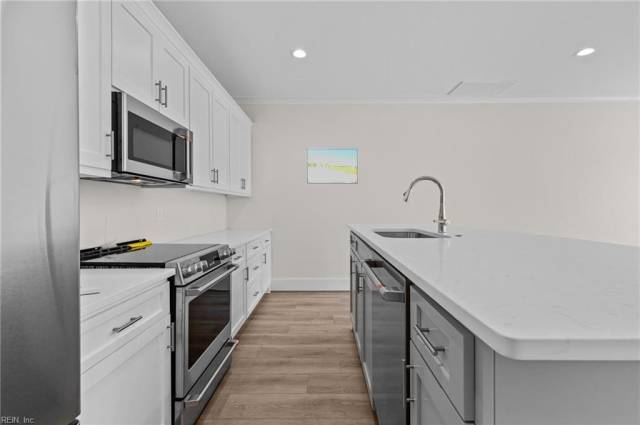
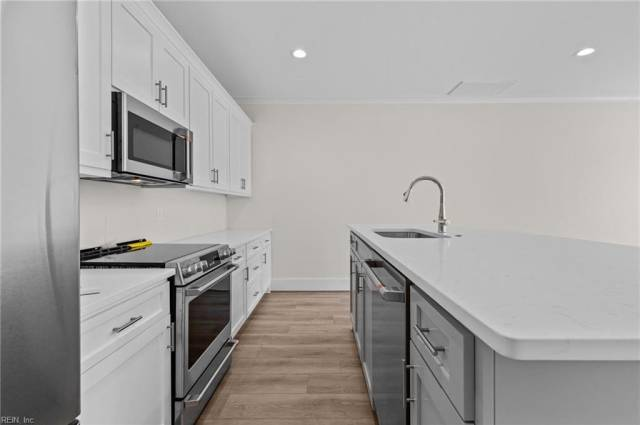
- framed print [306,148,359,185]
